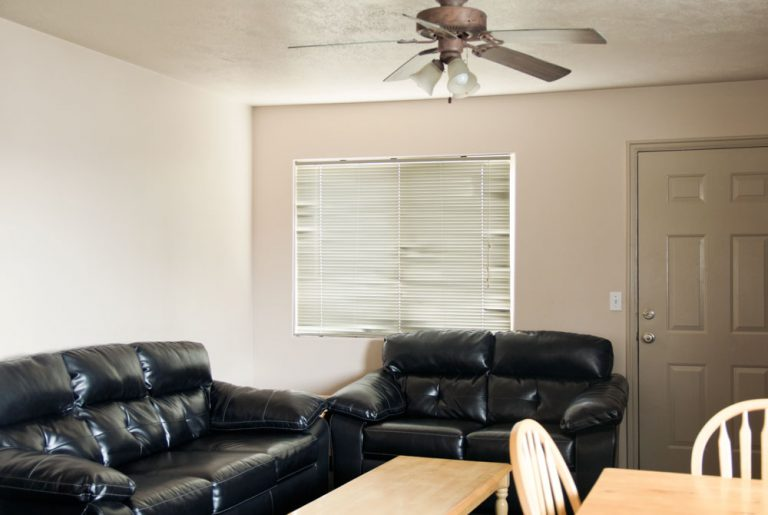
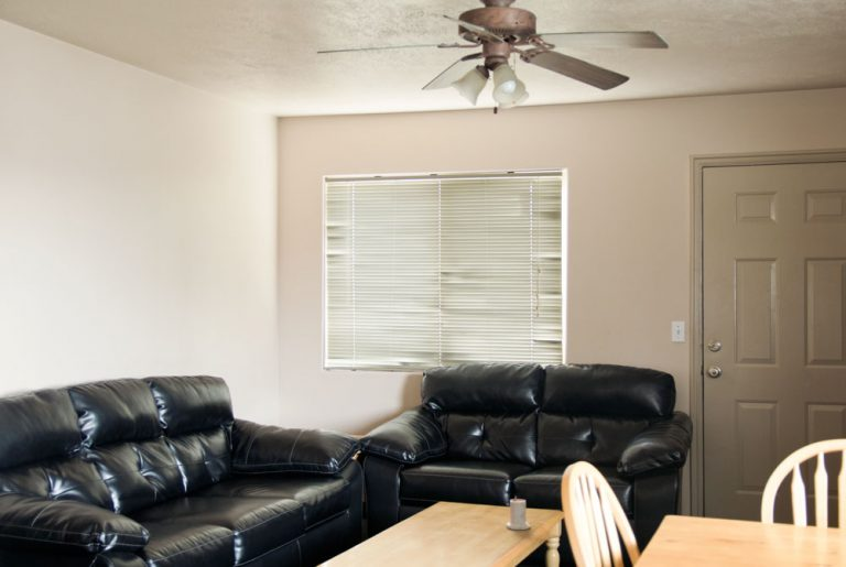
+ candle [506,495,531,531]
